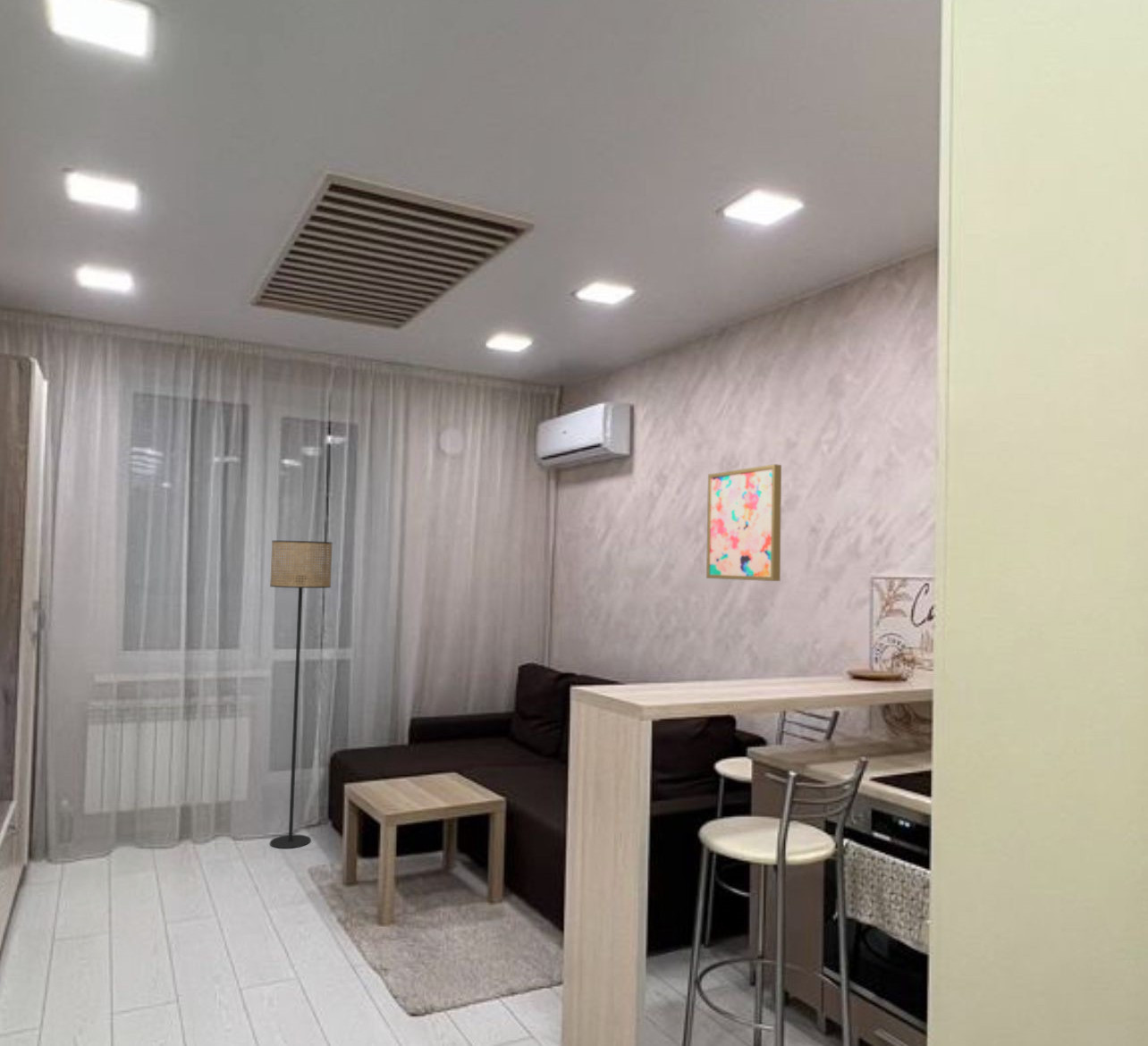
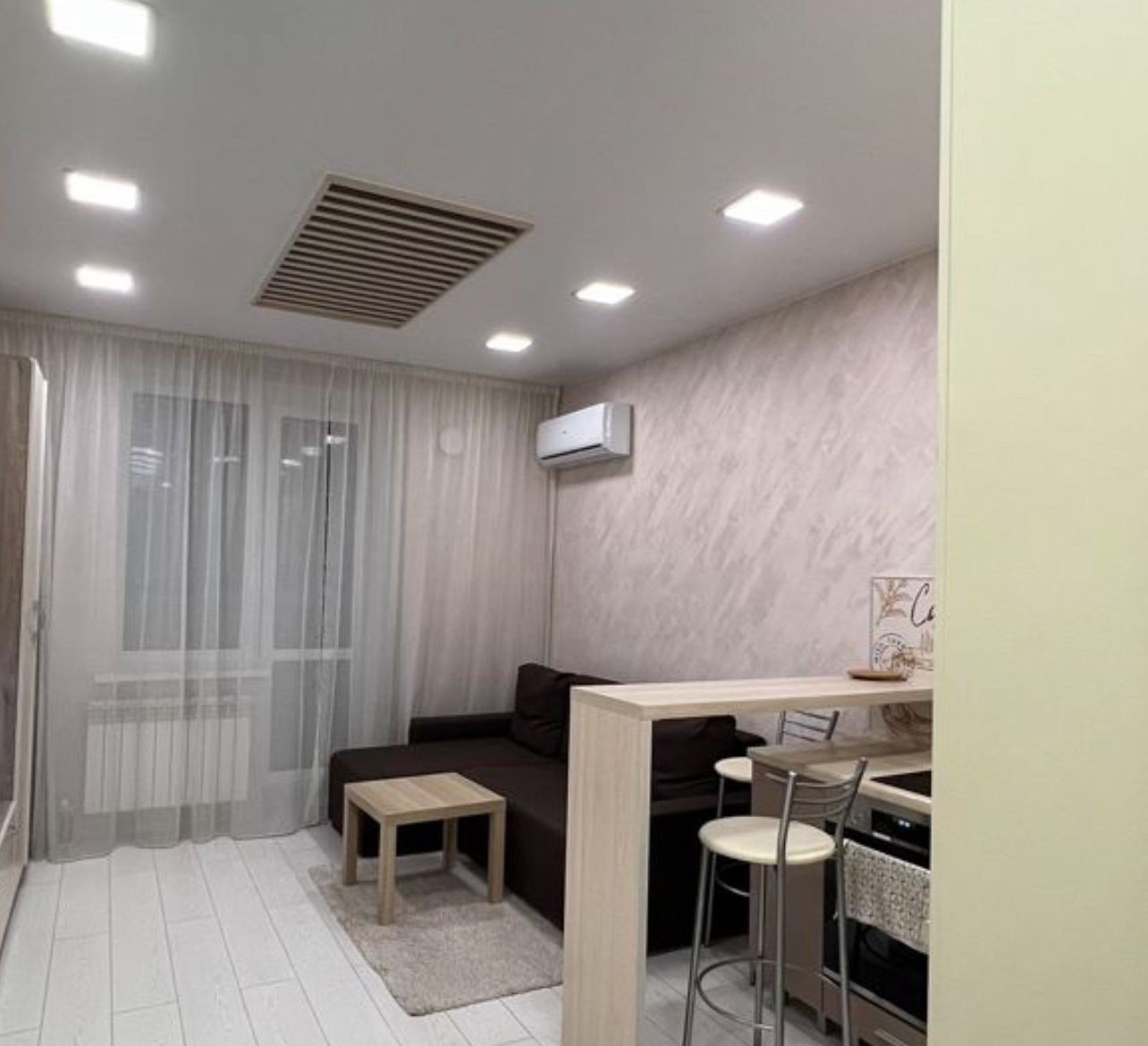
- wall art [705,463,782,582]
- floor lamp [269,540,333,849]
